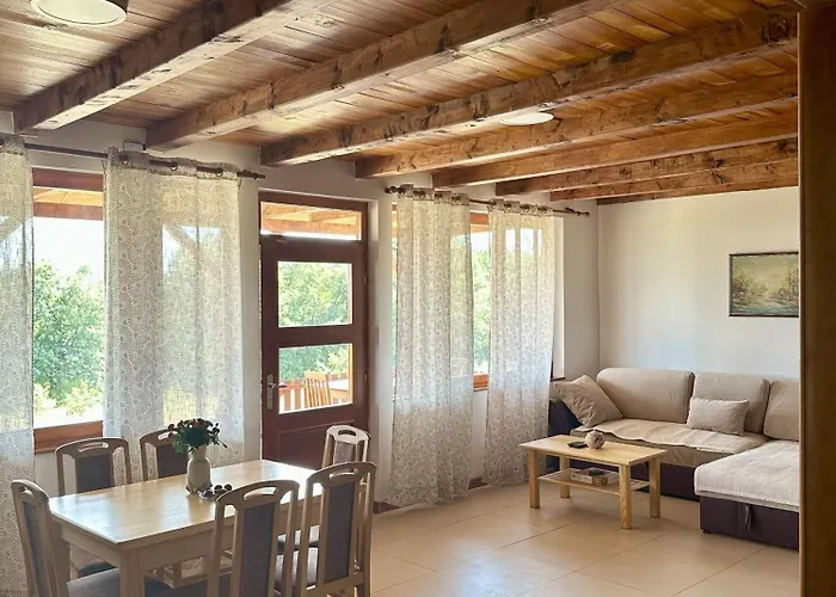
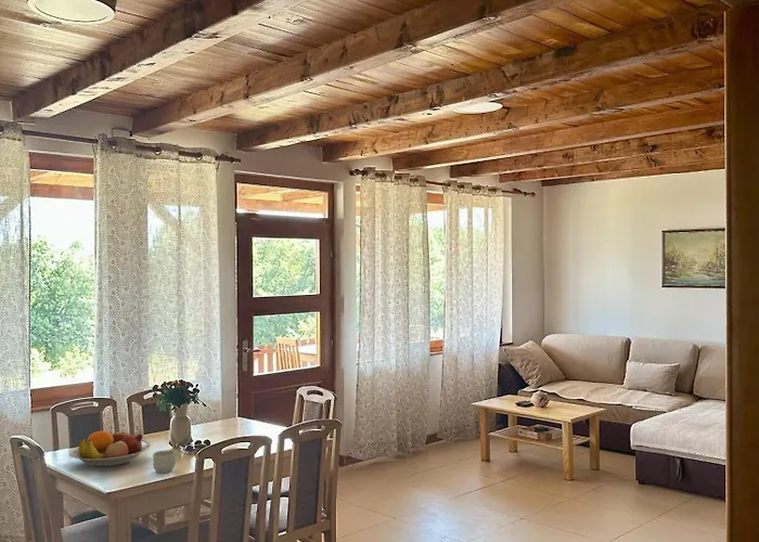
+ fruit bowl [68,429,152,468]
+ mug [152,449,182,474]
